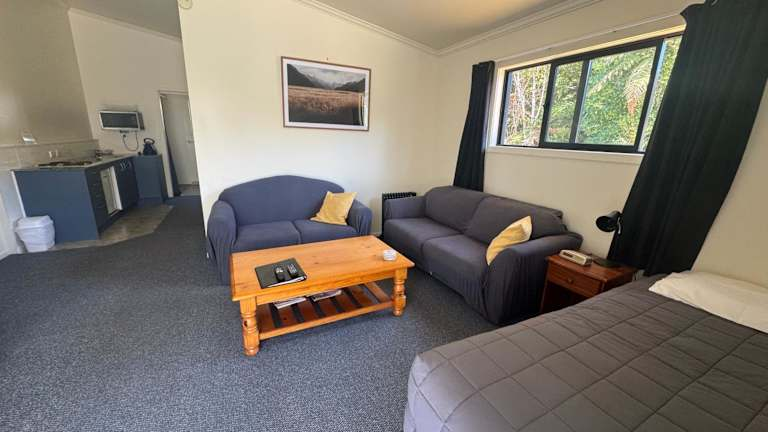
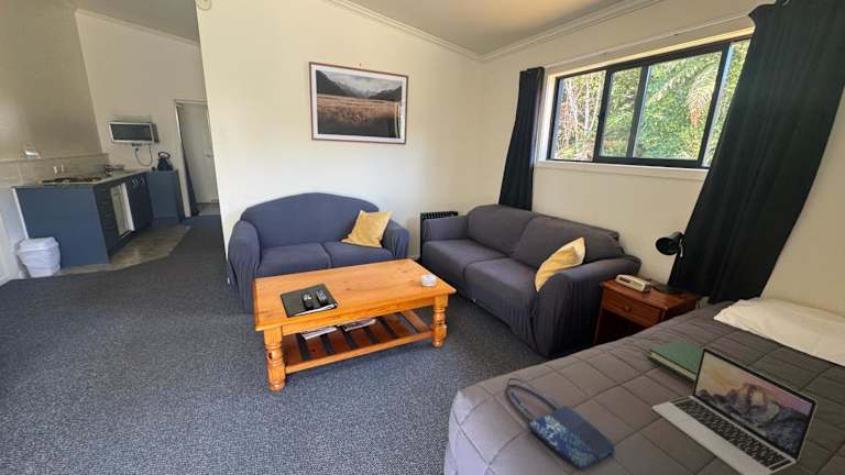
+ laptop [651,346,819,475]
+ hardback book [647,339,703,385]
+ shopping bag [506,377,616,472]
